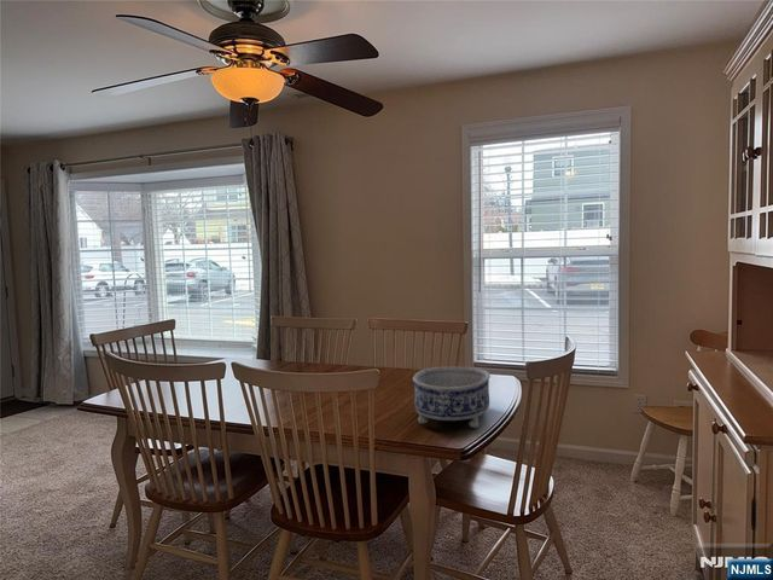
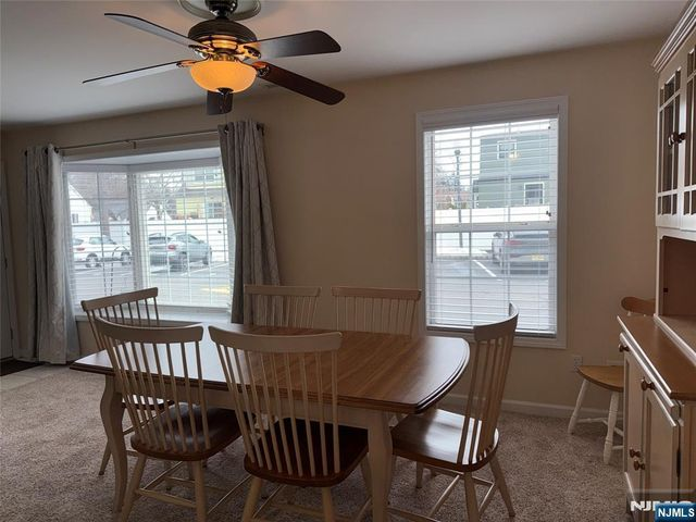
- decorative bowl [412,366,492,429]
